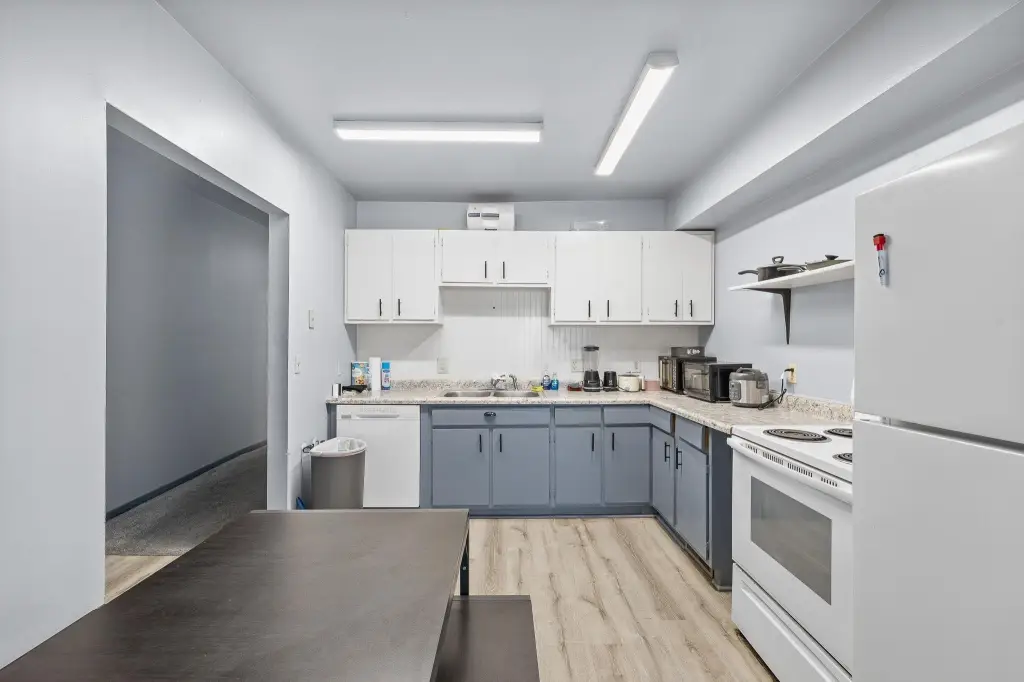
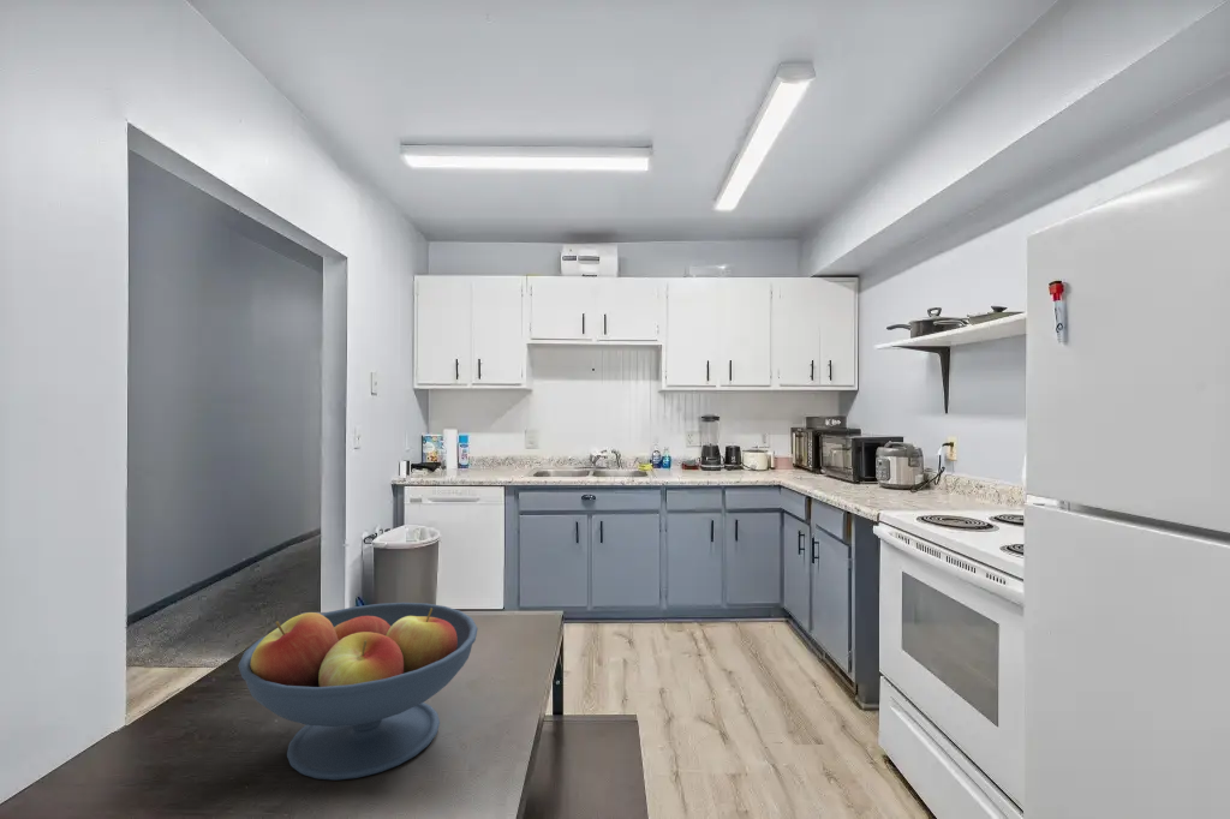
+ fruit bowl [237,602,479,782]
